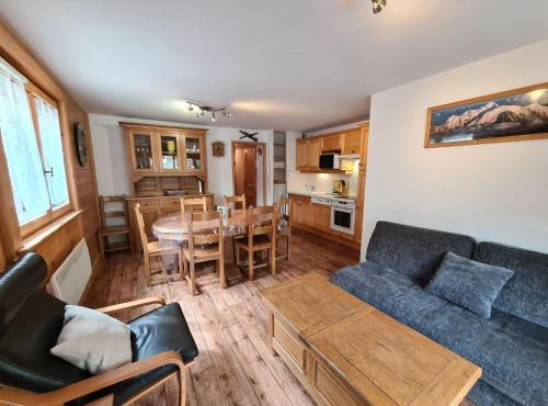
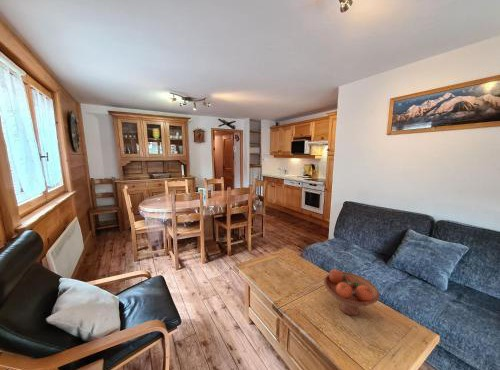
+ fruit bowl [323,268,380,316]
